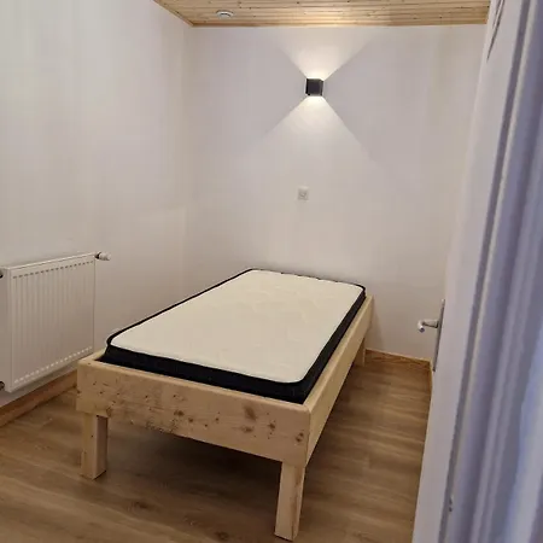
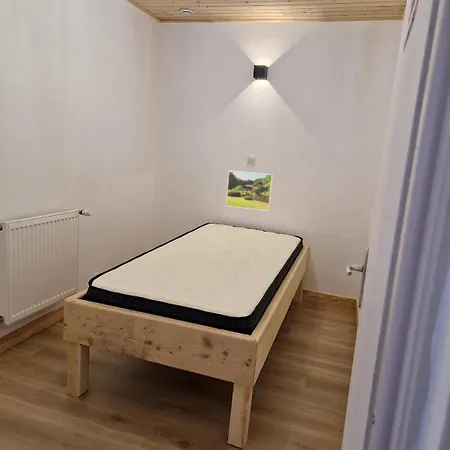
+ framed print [225,170,274,212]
